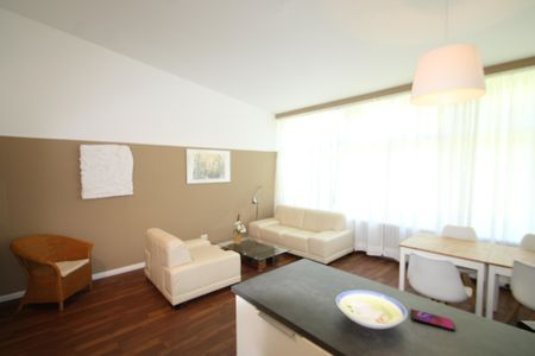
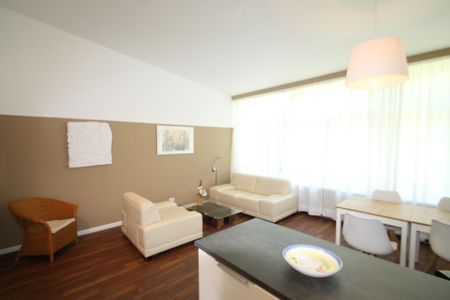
- smartphone [409,307,455,332]
